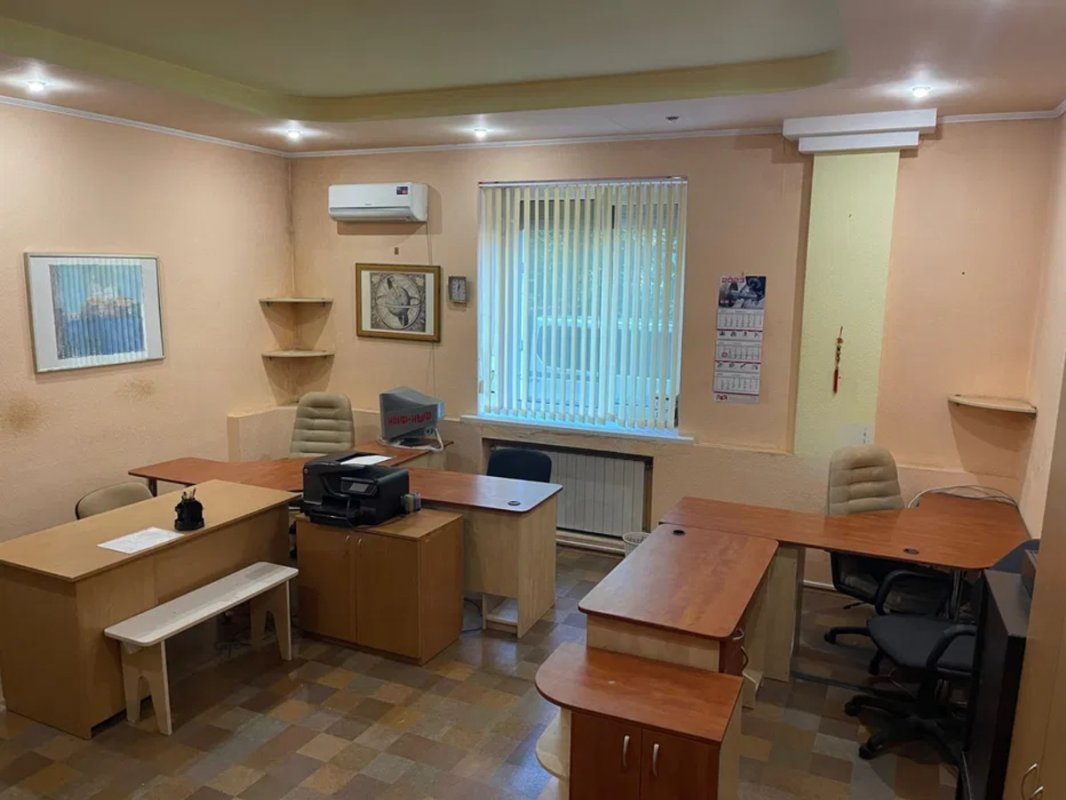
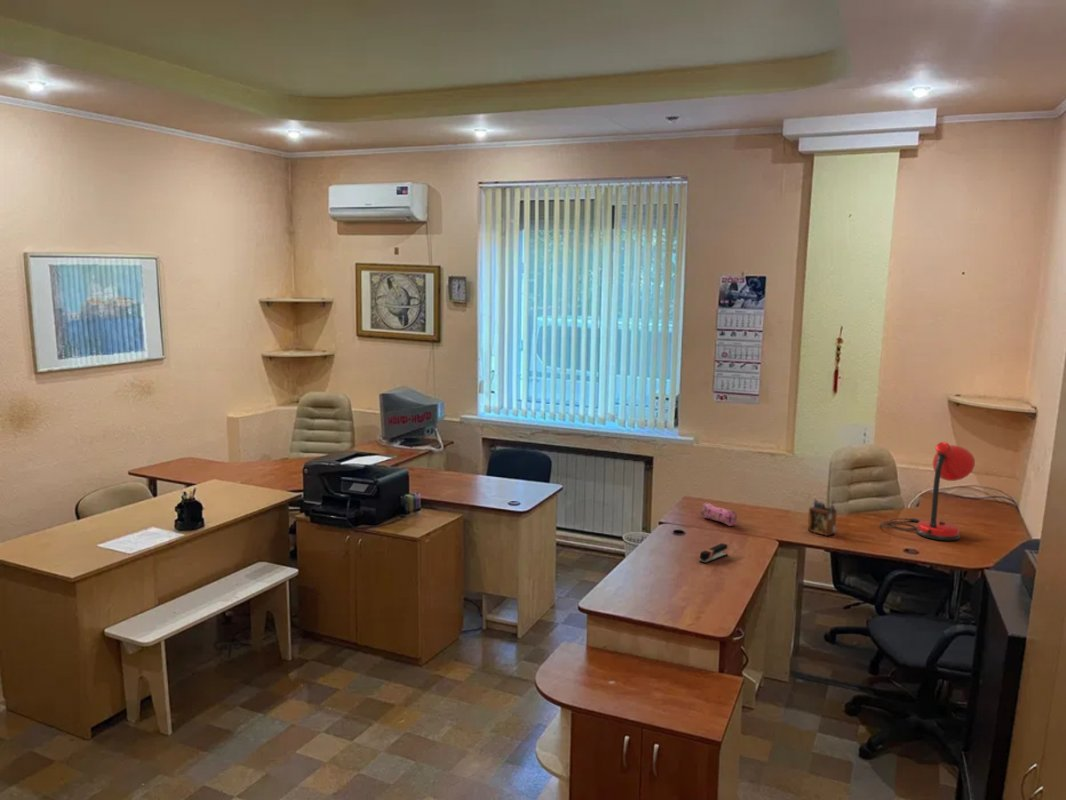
+ desk organizer [807,497,838,537]
+ stapler [698,542,728,564]
+ desk lamp [879,441,976,541]
+ pencil case [700,501,738,527]
